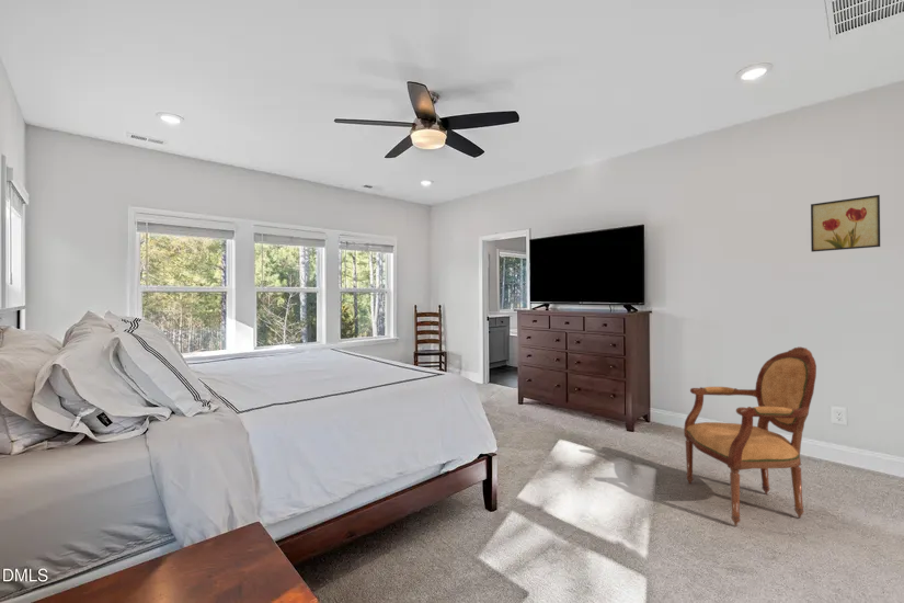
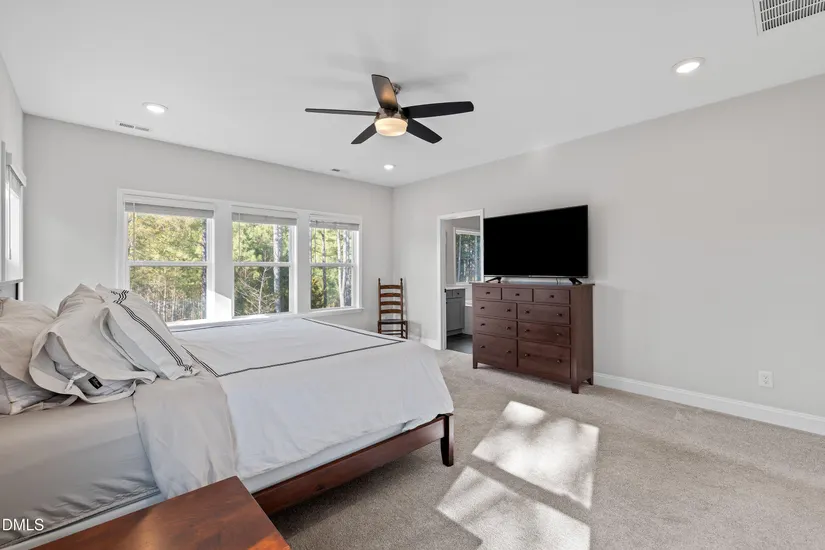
- armchair [683,346,817,527]
- wall art [810,194,881,253]
